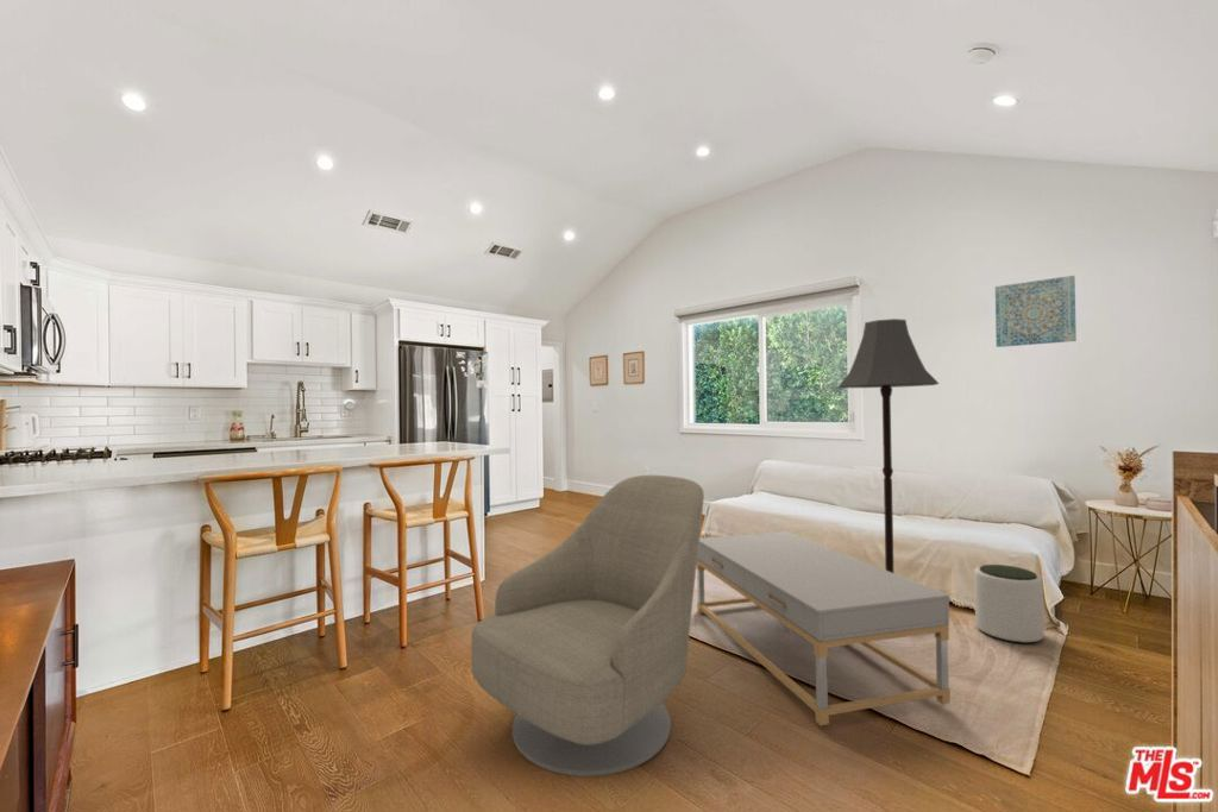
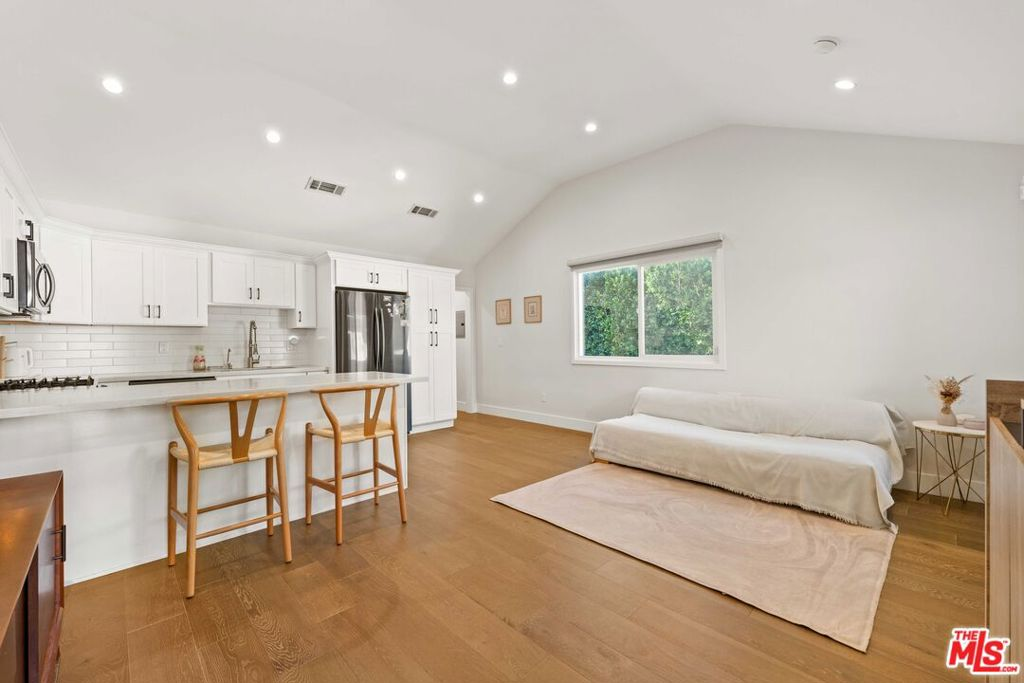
- plant pot [973,564,1046,644]
- wall art [994,275,1078,348]
- coffee table [696,530,952,726]
- armchair [470,474,705,778]
- floor lamp [837,317,941,573]
